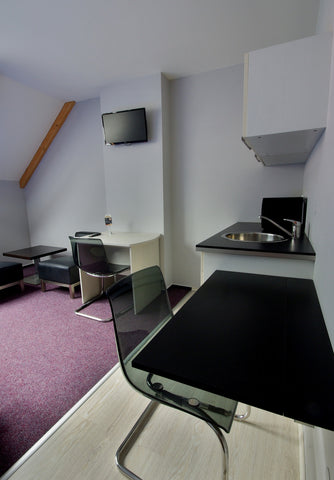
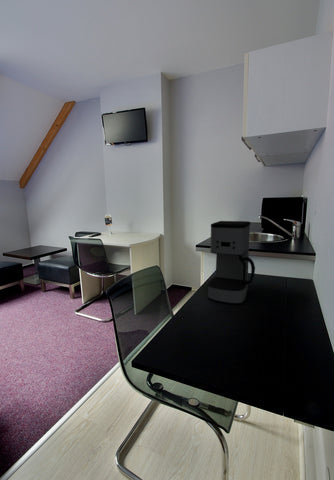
+ coffee maker [207,220,256,305]
